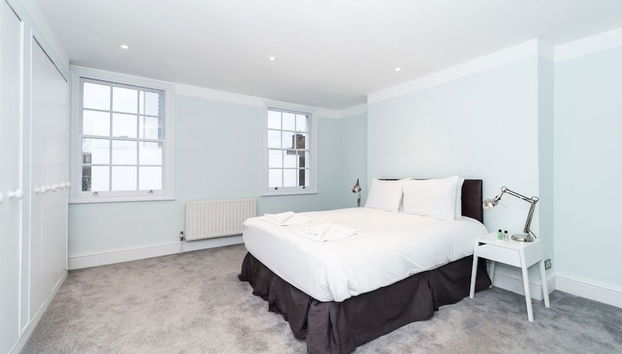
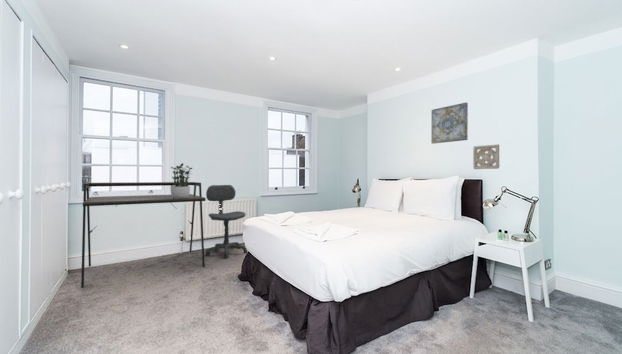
+ desk [80,181,207,289]
+ potted plant [170,162,193,198]
+ wall art [431,102,469,145]
+ office chair [204,184,248,259]
+ wall ornament [472,144,500,170]
